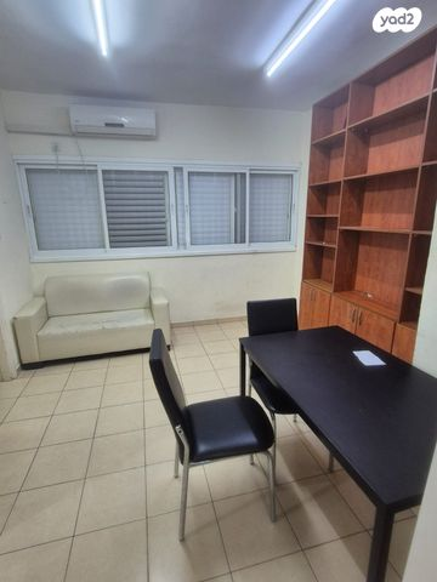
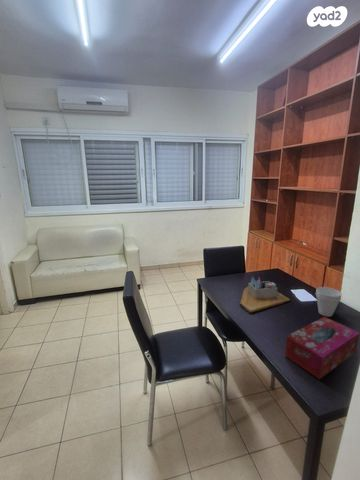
+ cup [315,286,343,318]
+ tissue box [284,316,360,380]
+ desk organizer [239,276,291,314]
